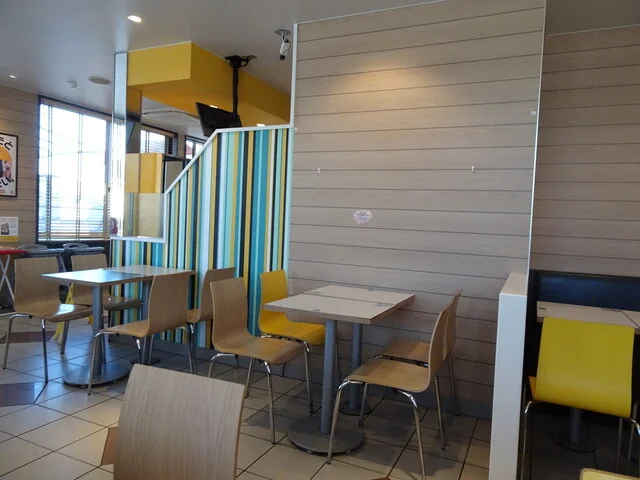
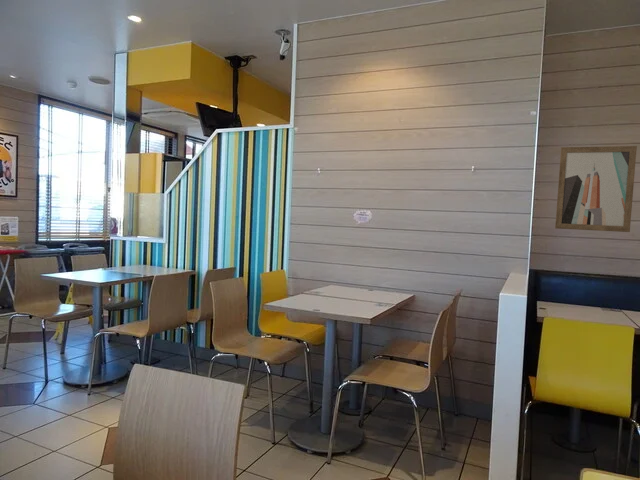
+ wall art [554,145,638,233]
